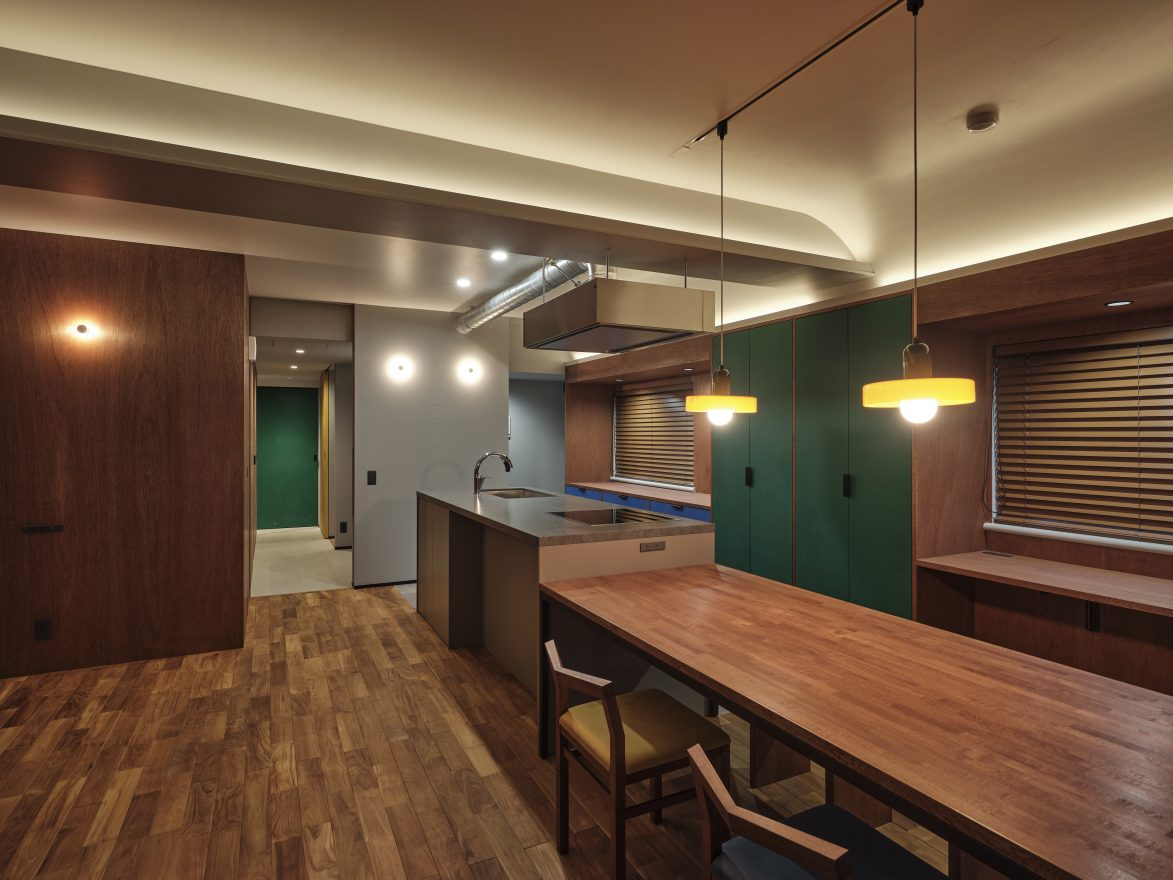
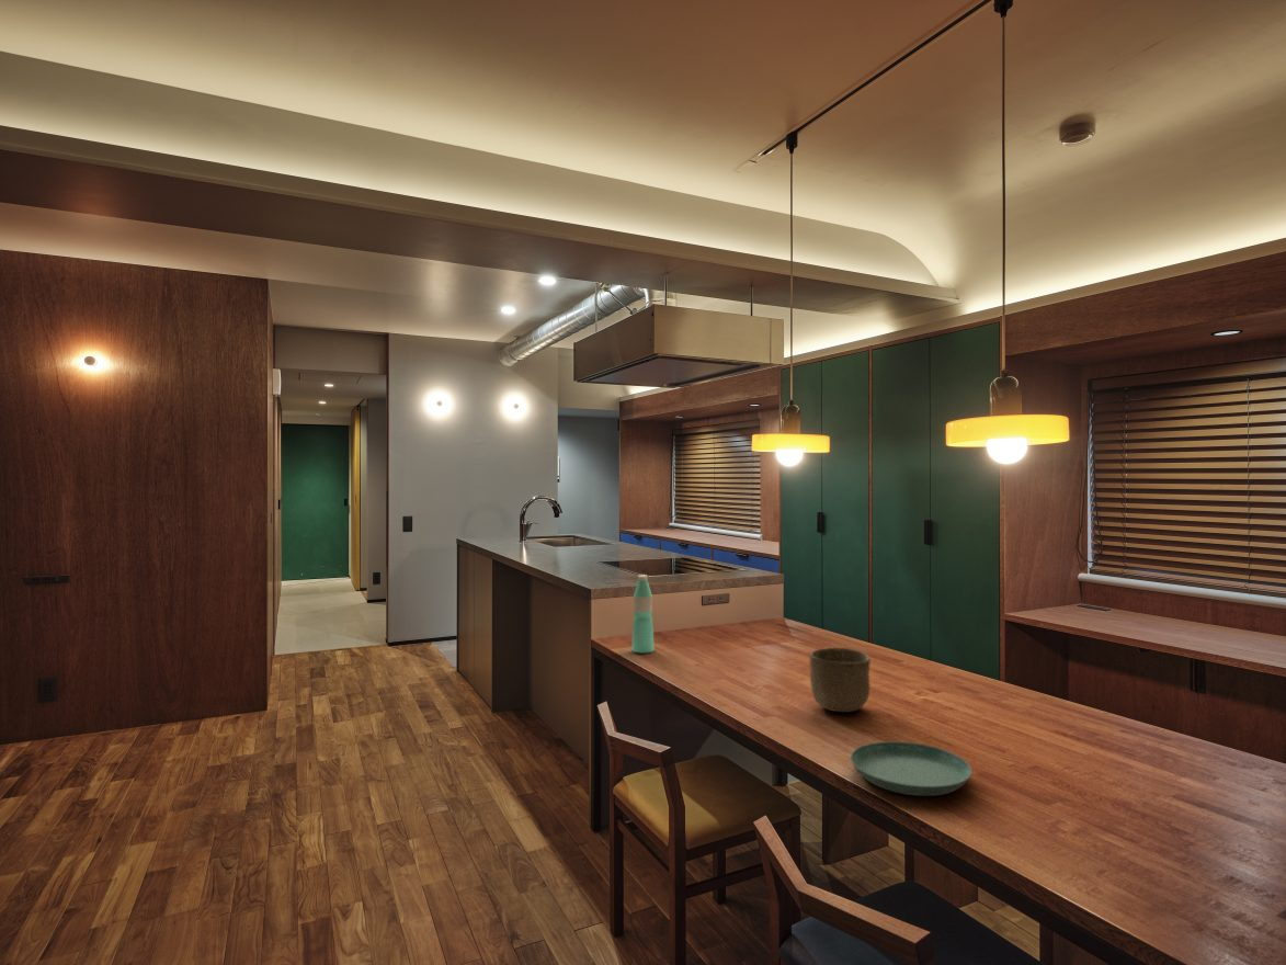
+ water bottle [630,574,656,654]
+ saucer [850,740,972,797]
+ bowl [808,647,872,713]
